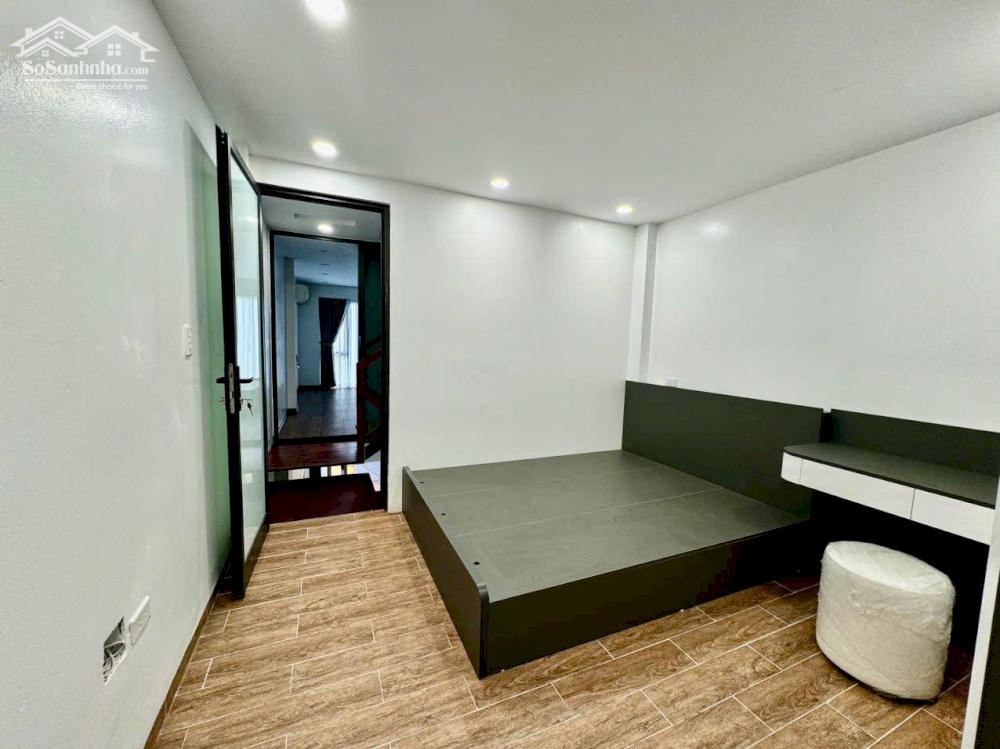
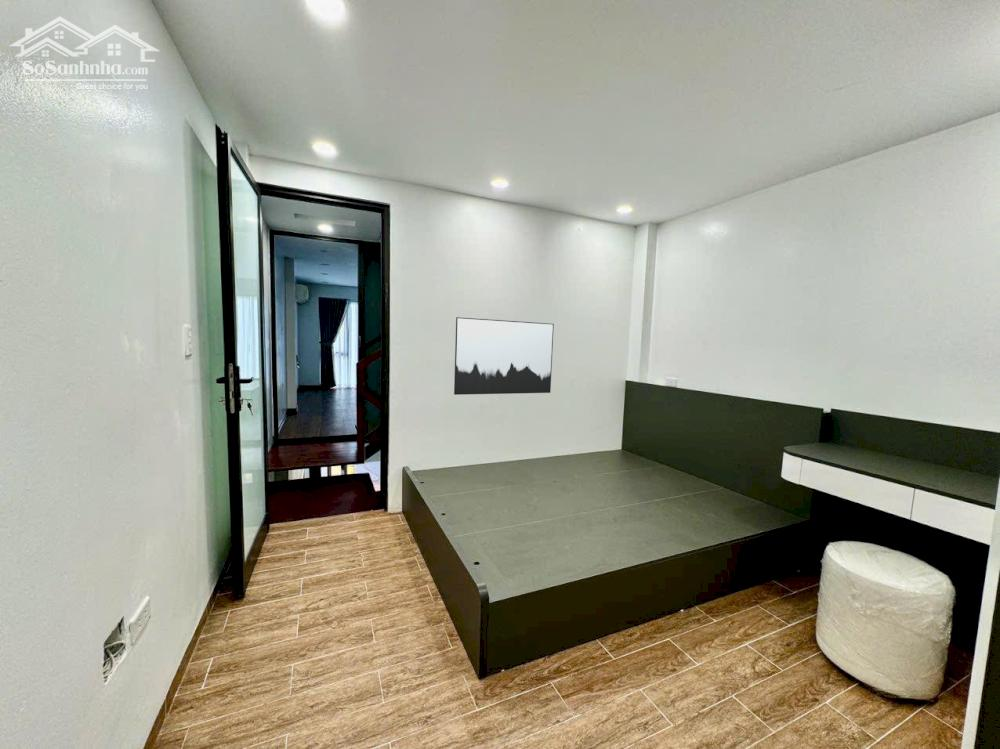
+ wall art [453,316,555,396]
